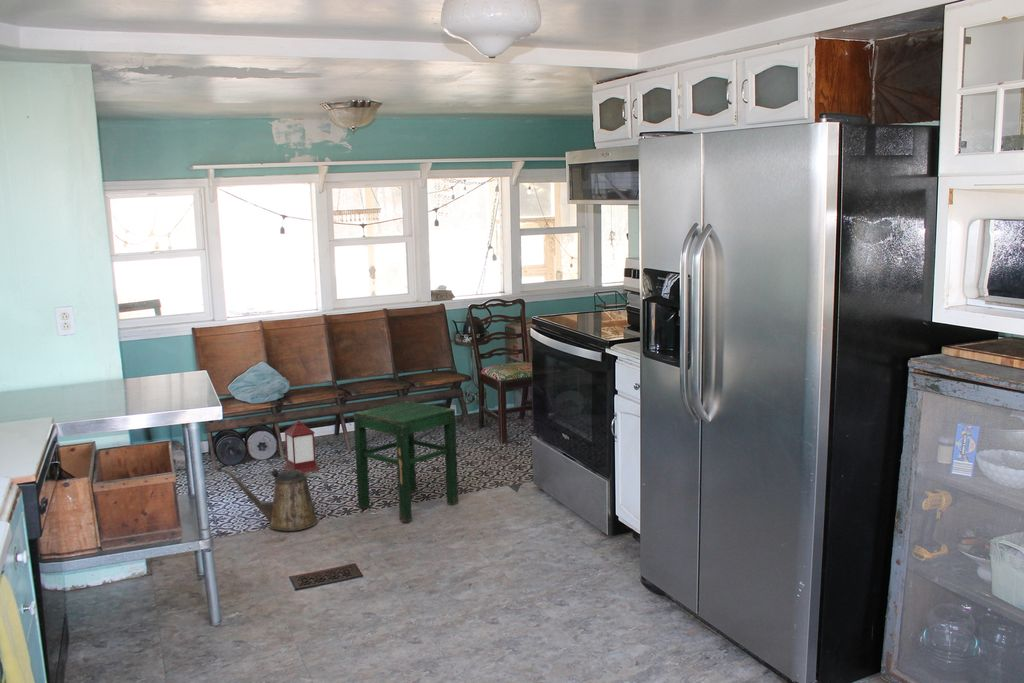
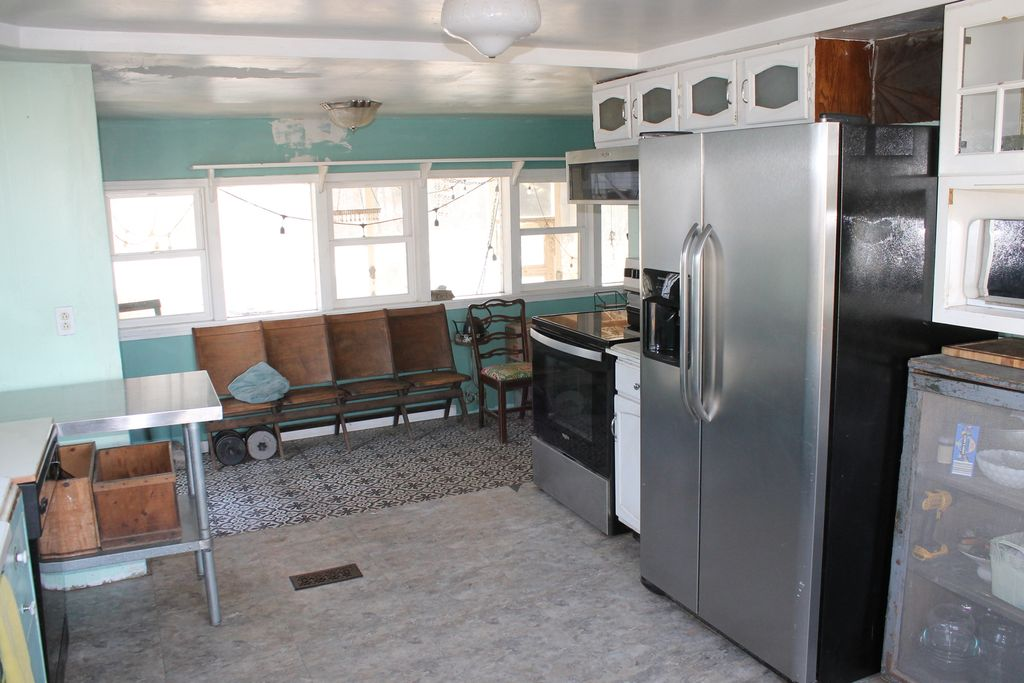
- lantern [282,411,321,473]
- stool [353,400,459,523]
- watering can [220,467,329,532]
